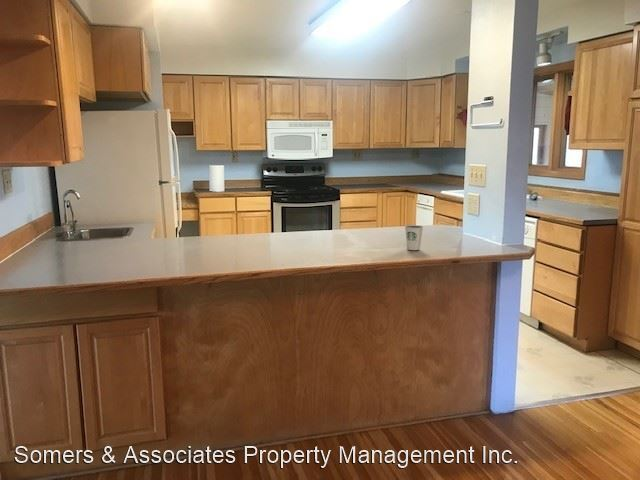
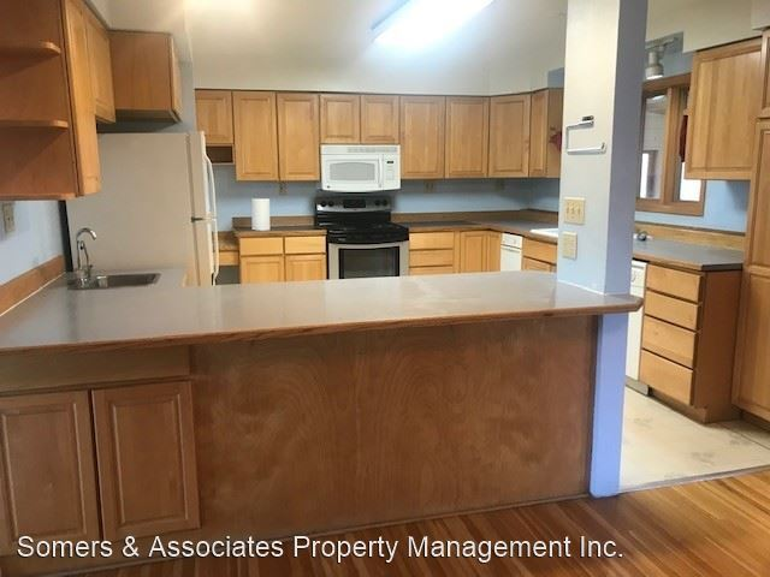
- dixie cup [404,224,424,251]
